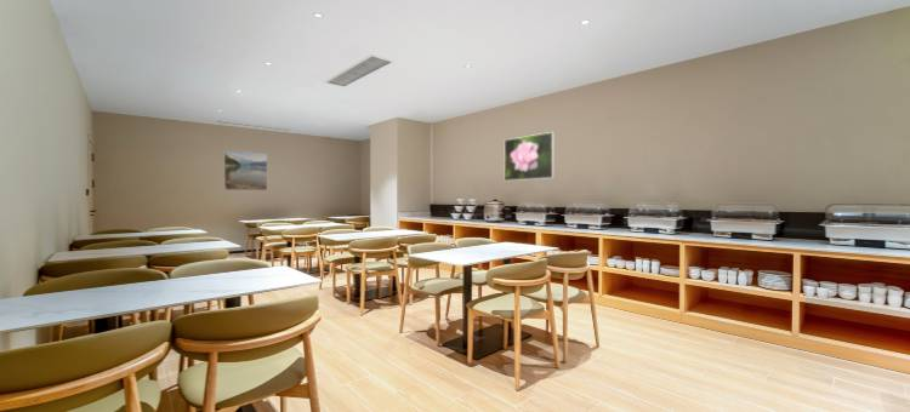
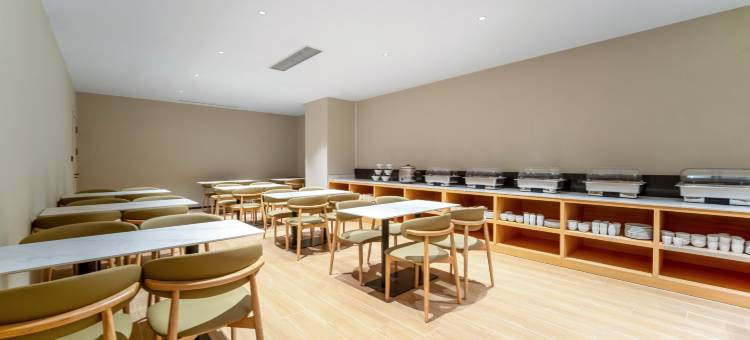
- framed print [504,131,556,182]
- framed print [223,149,268,191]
